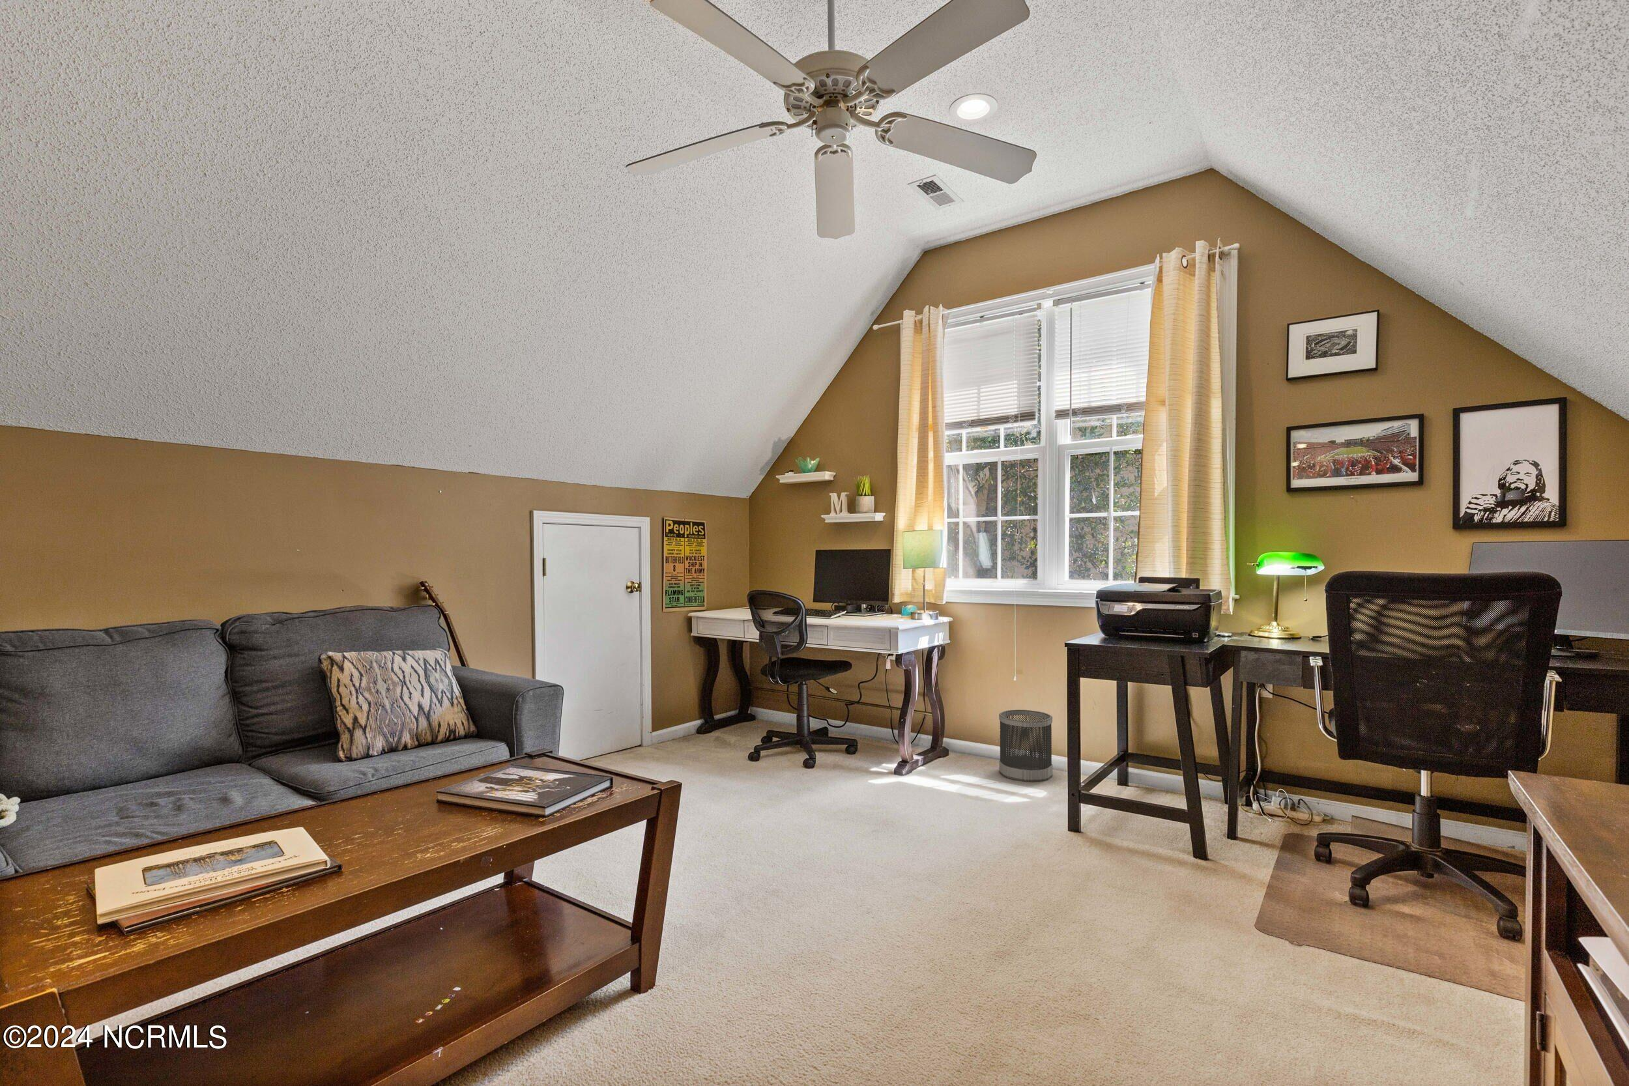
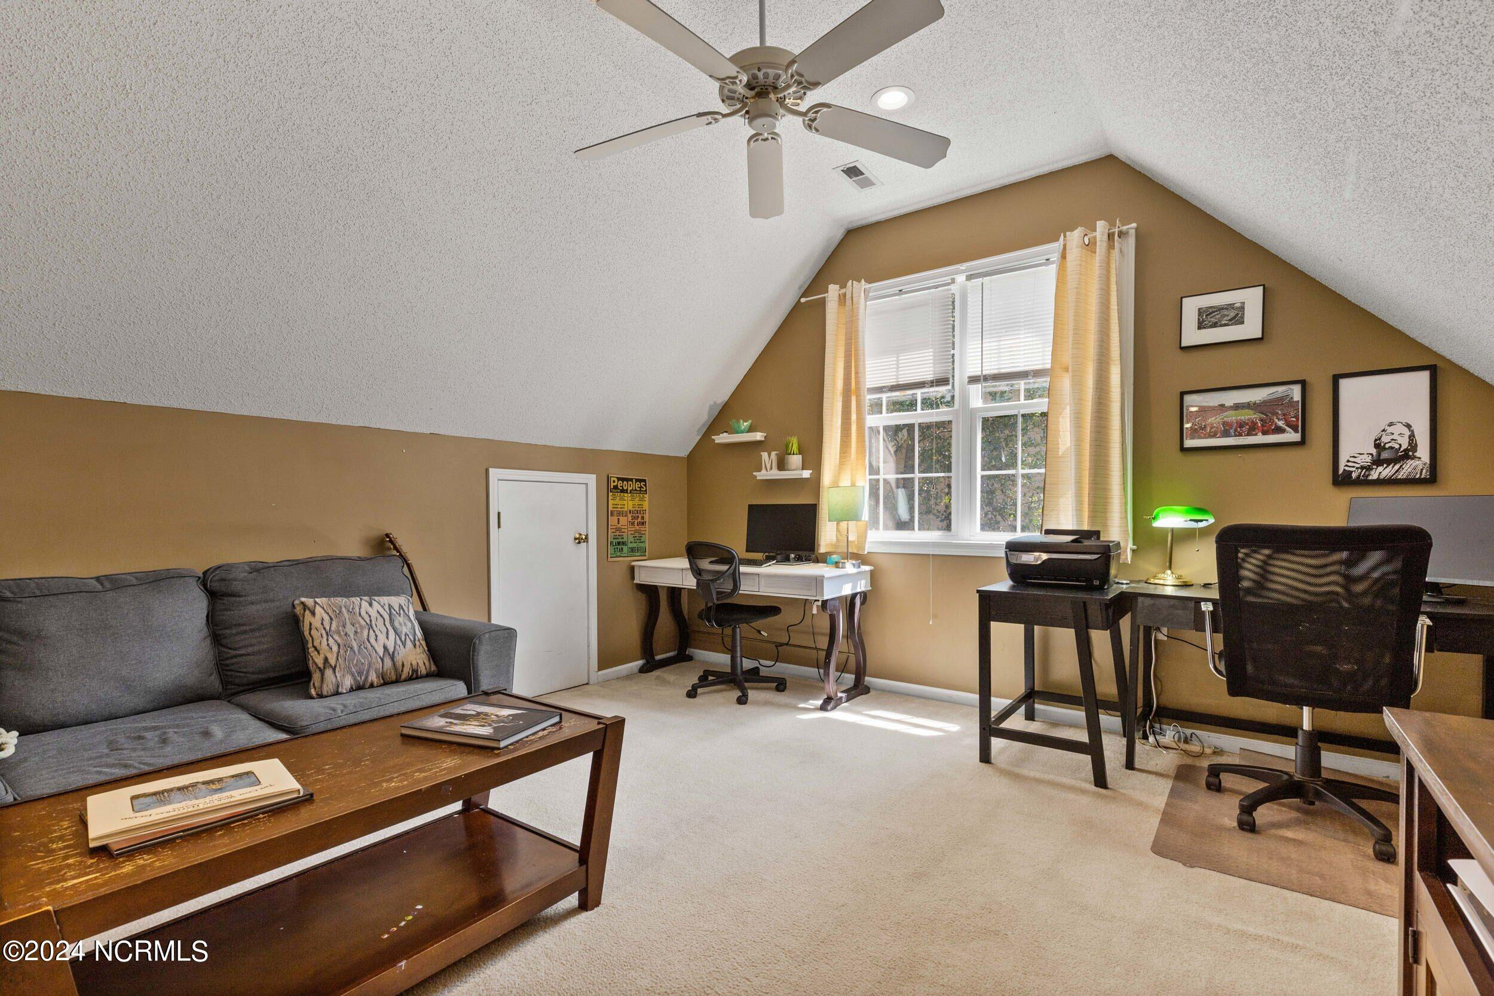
- wastebasket [999,709,1053,783]
